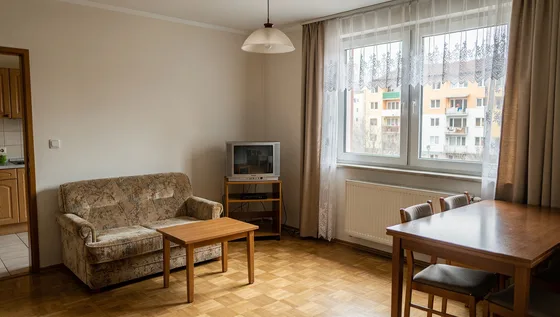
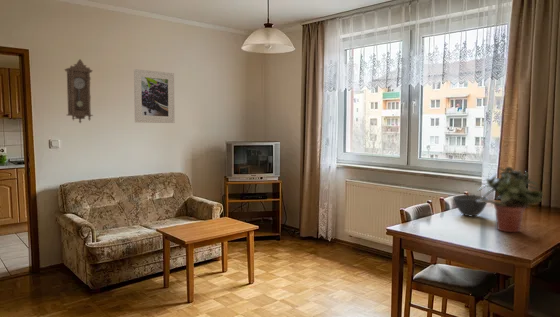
+ potted plant [475,166,545,233]
+ bowl [452,194,489,217]
+ pendulum clock [63,58,94,124]
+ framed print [133,68,176,124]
